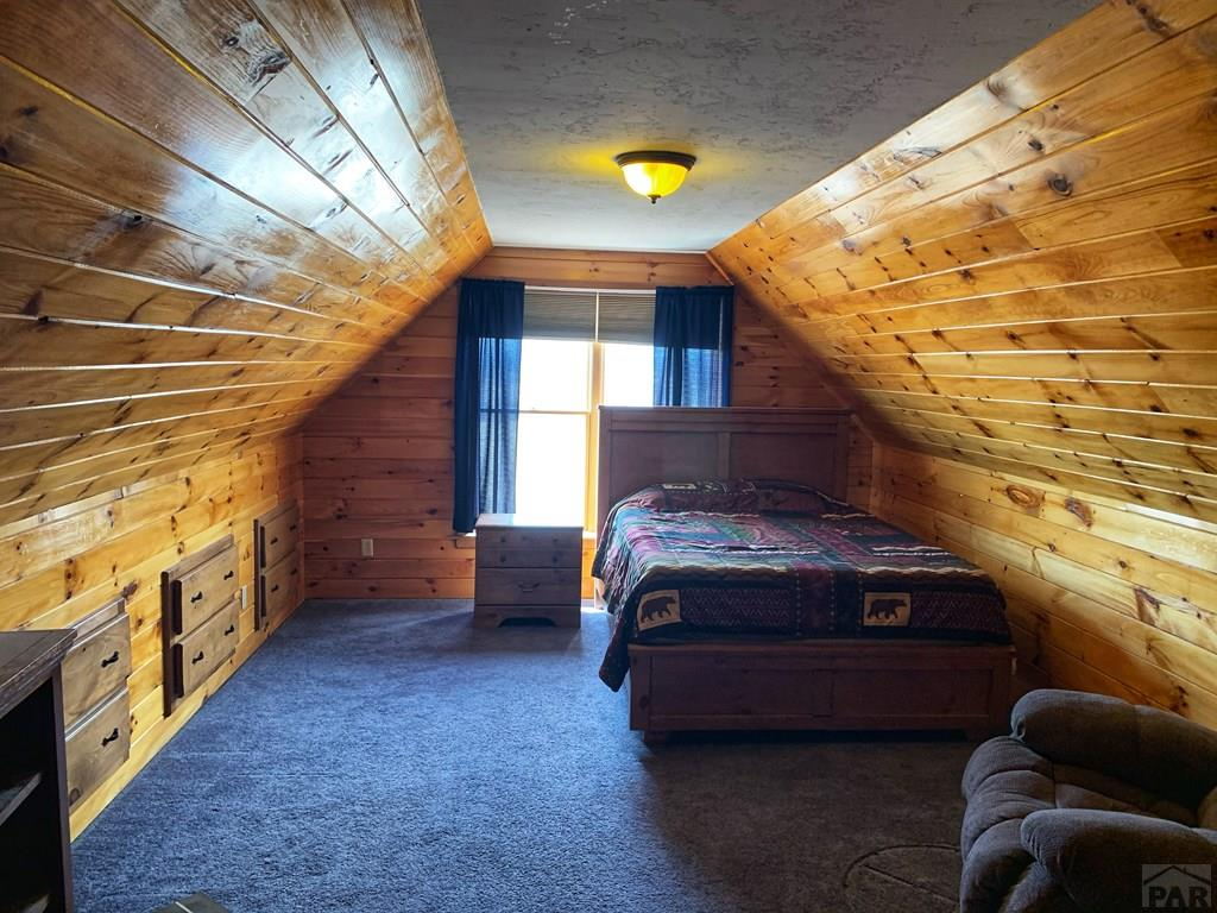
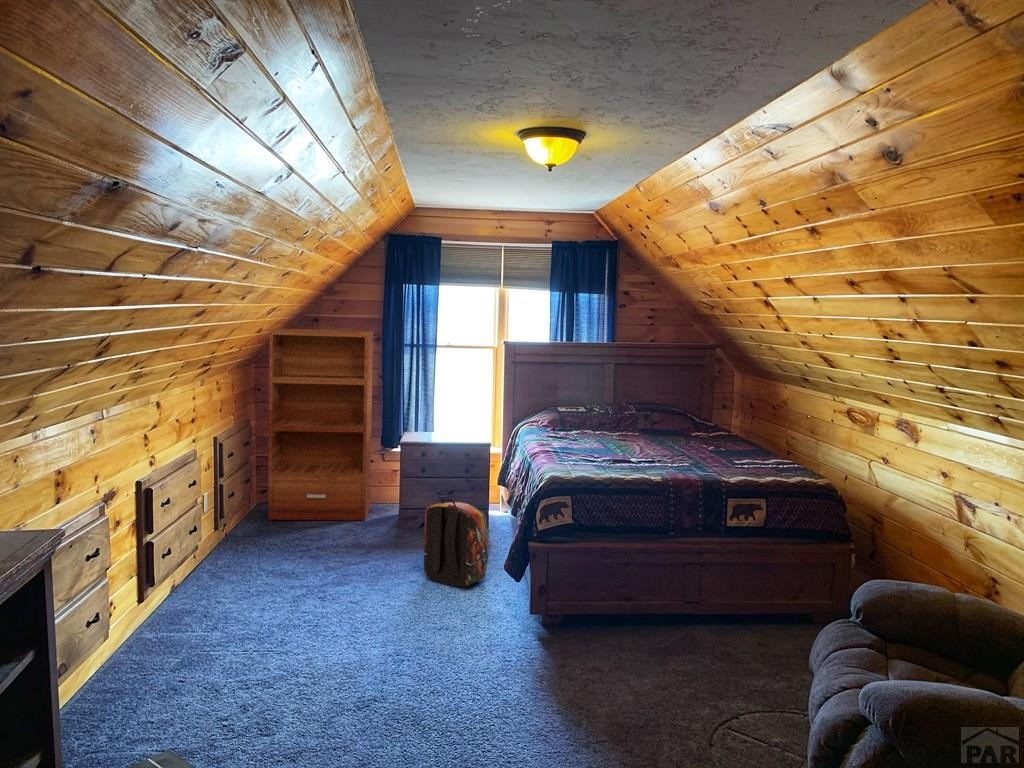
+ bookshelf [267,328,374,521]
+ backpack [422,497,490,587]
